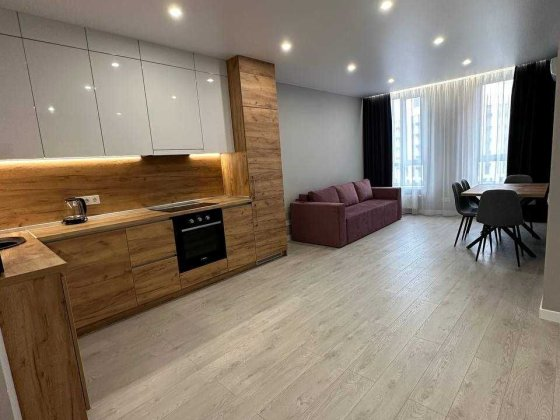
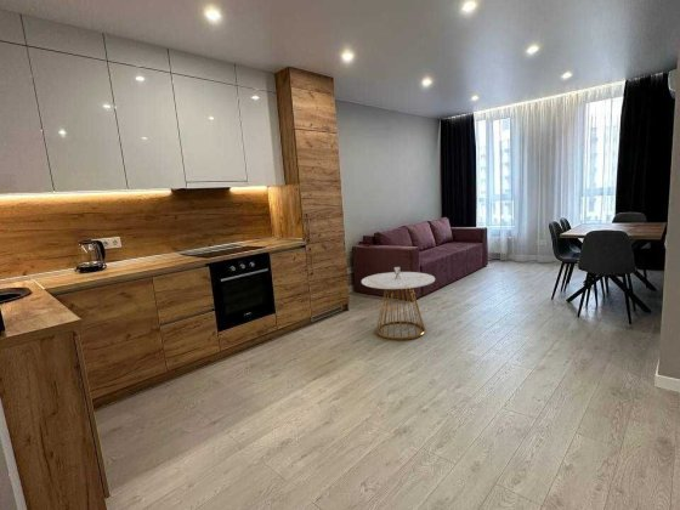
+ side table [361,266,436,341]
